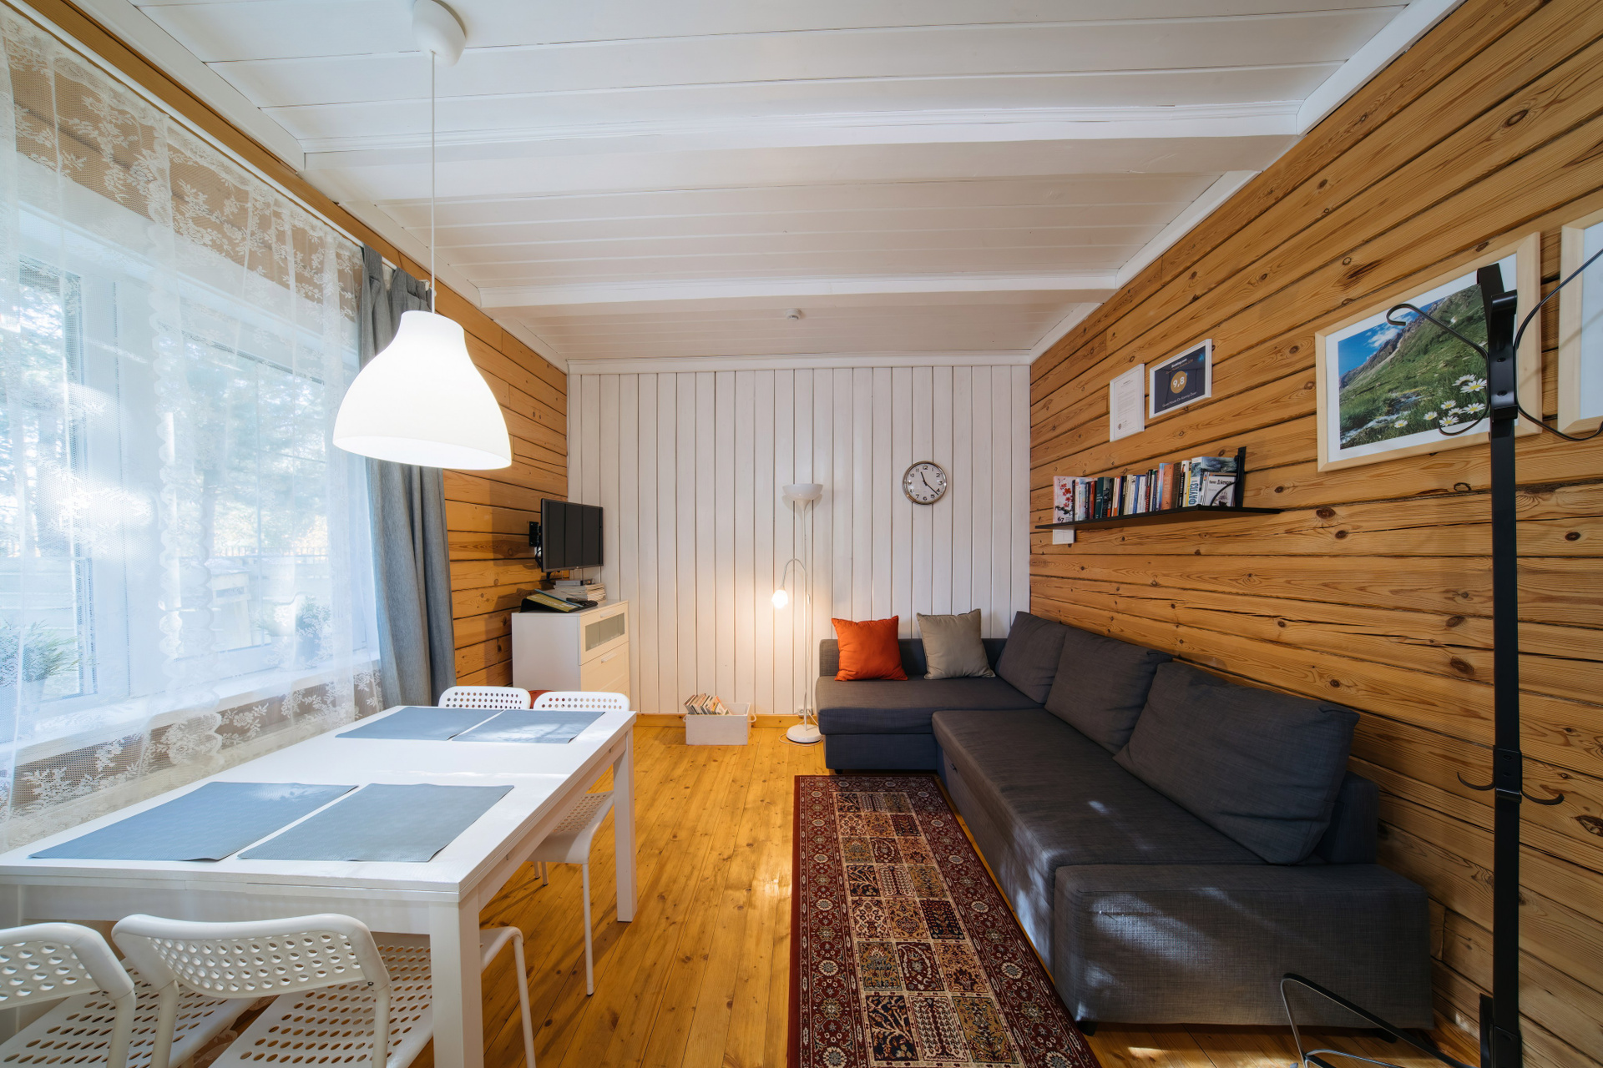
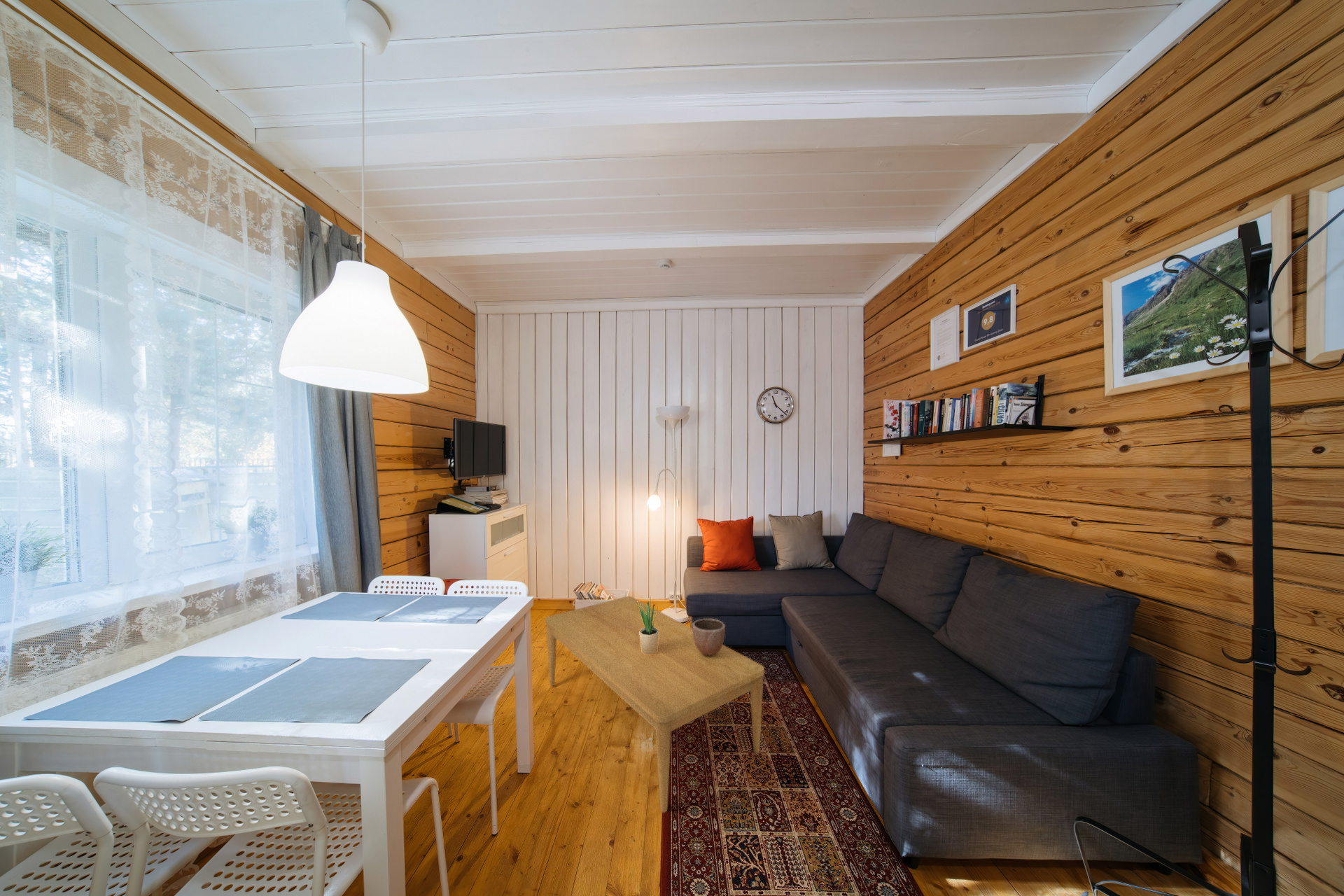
+ potted plant [637,596,659,654]
+ decorative bowl [692,618,726,657]
+ coffee table [545,596,765,813]
